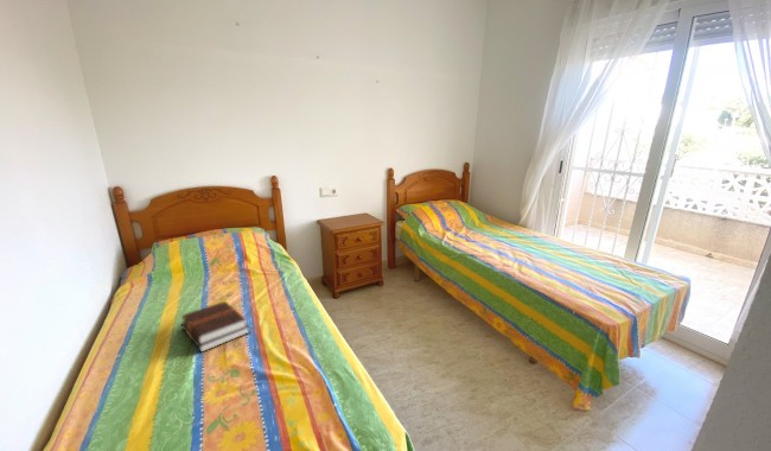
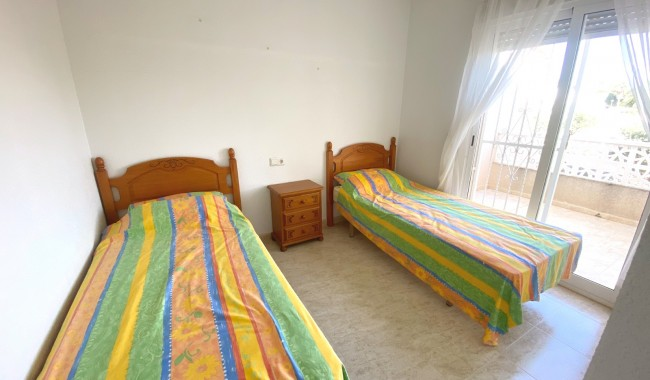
- hardback book [180,300,250,354]
